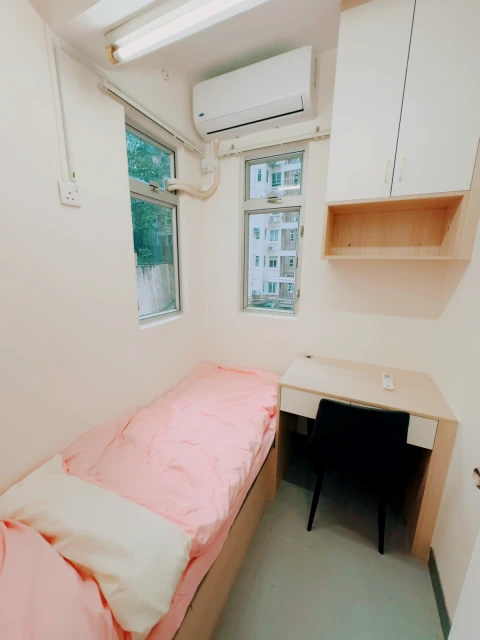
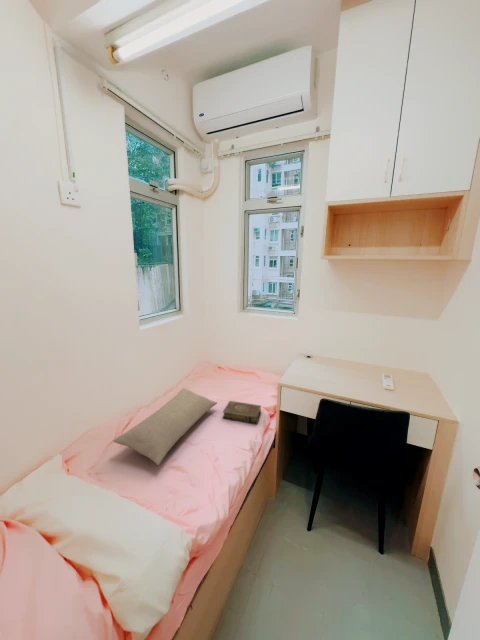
+ book [222,400,262,424]
+ pillow [112,387,218,466]
